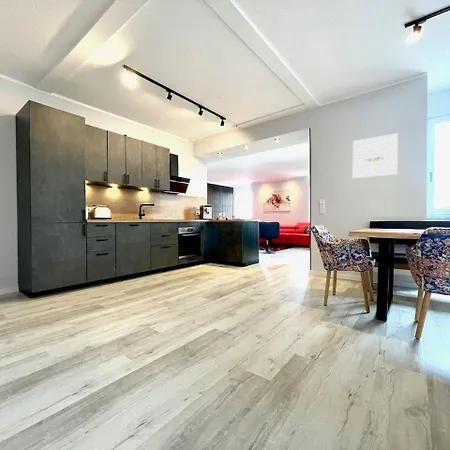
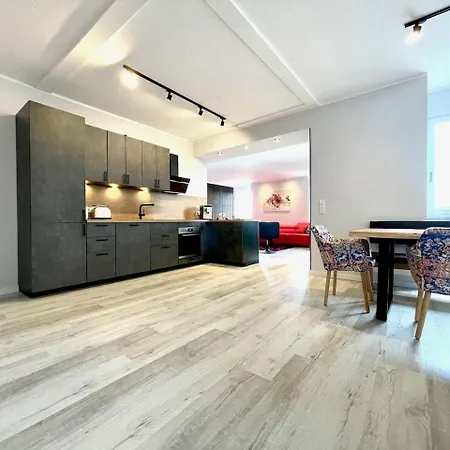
- wall art [352,132,399,179]
